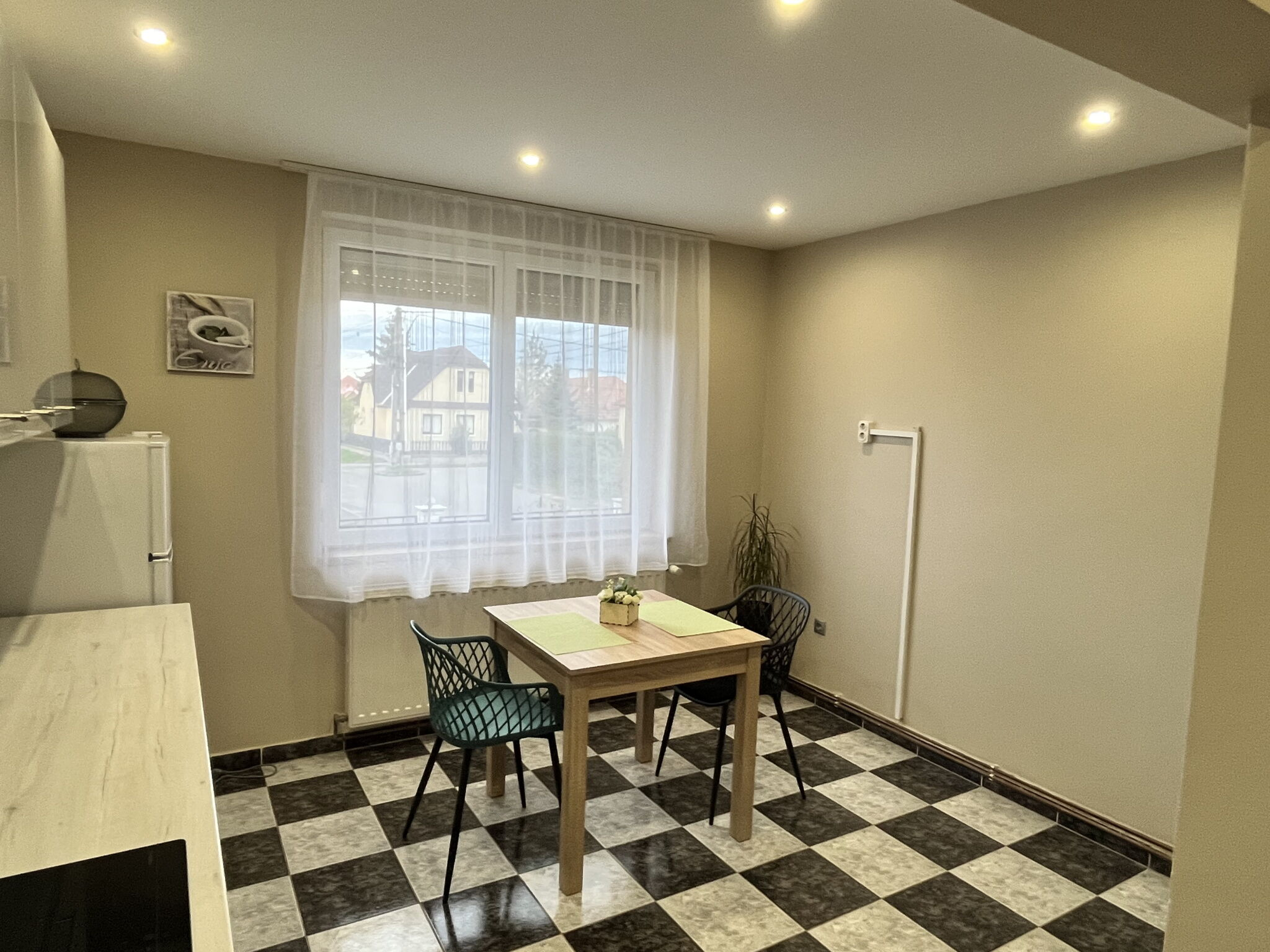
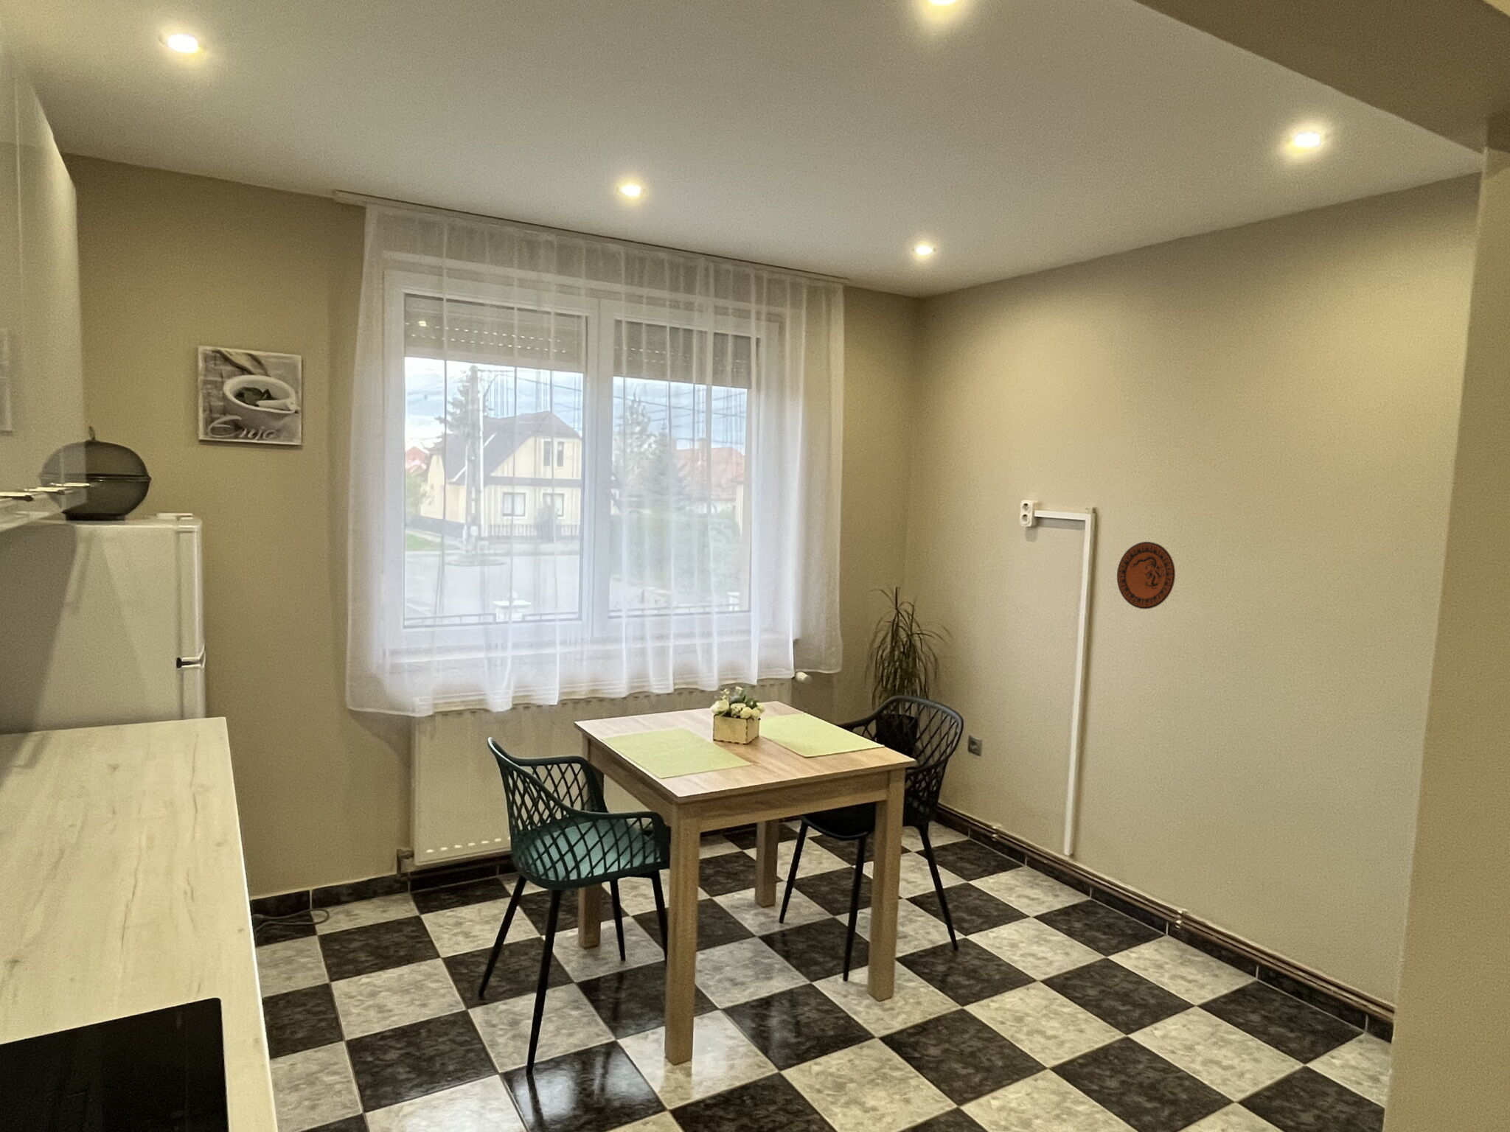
+ decorative plate [1116,541,1176,610]
